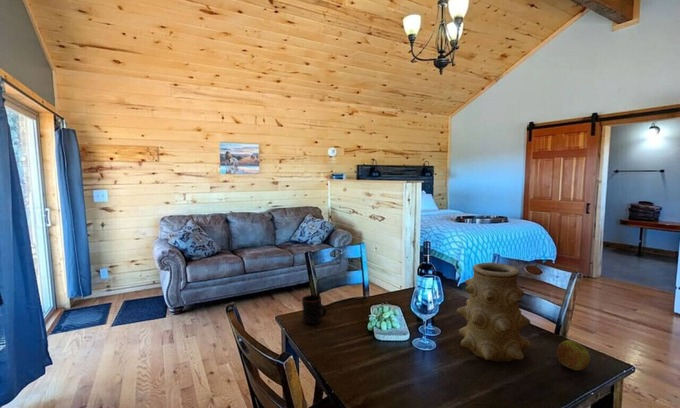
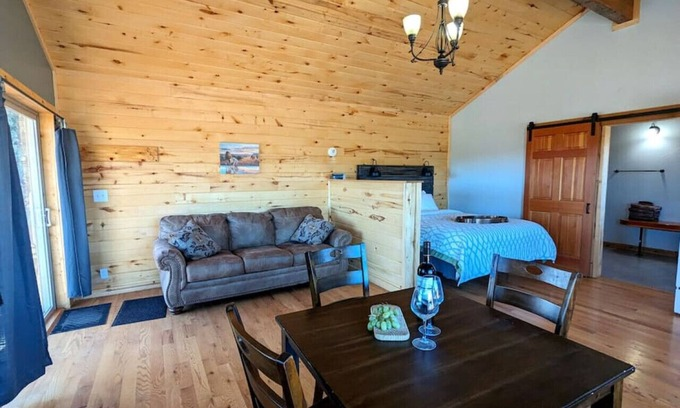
- mug [301,294,328,325]
- vase [456,262,532,362]
- apple [556,339,591,371]
